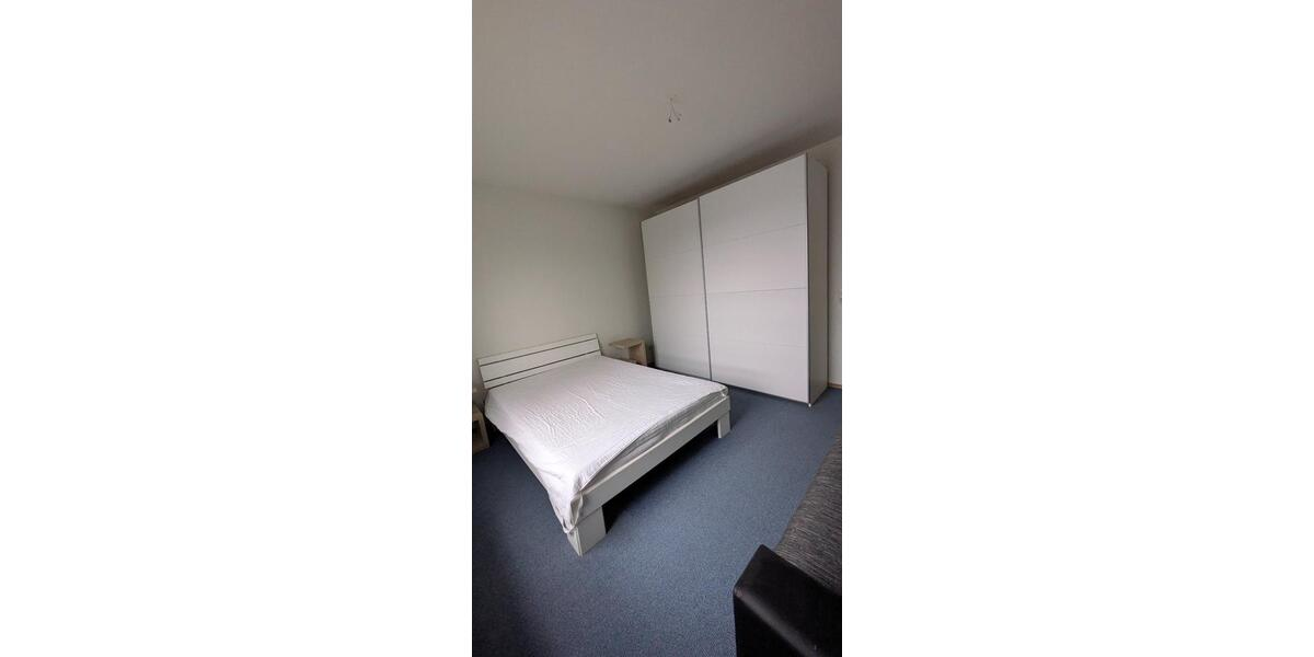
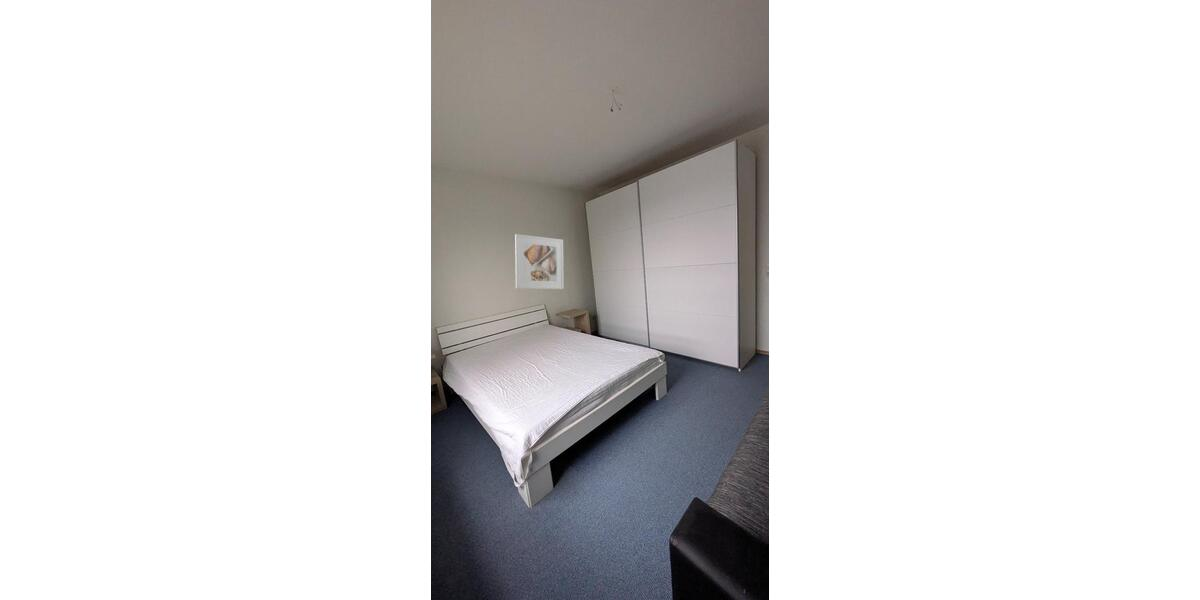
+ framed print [514,233,565,290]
